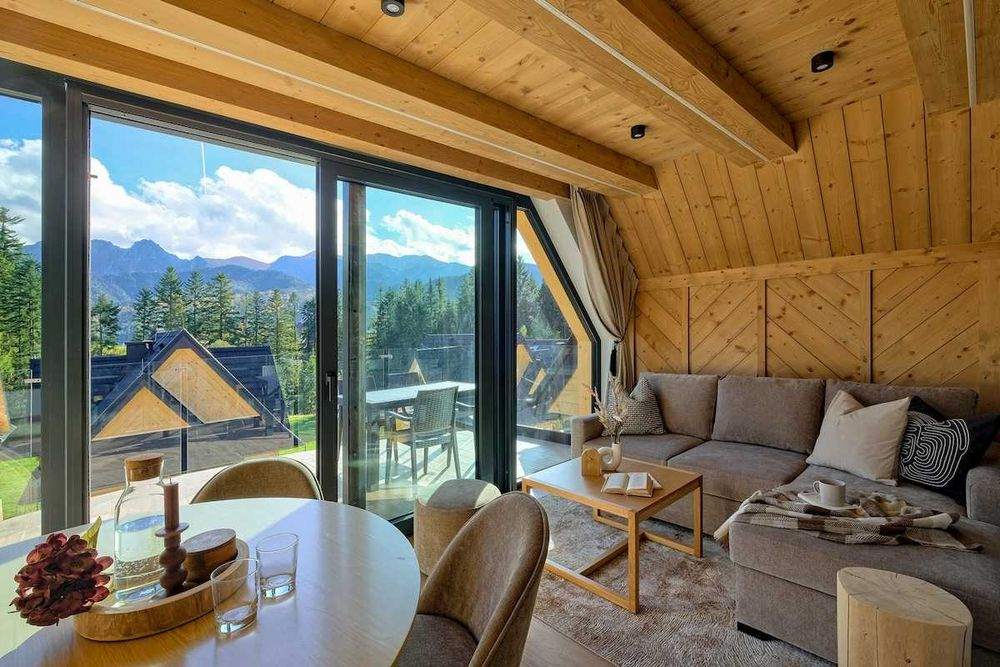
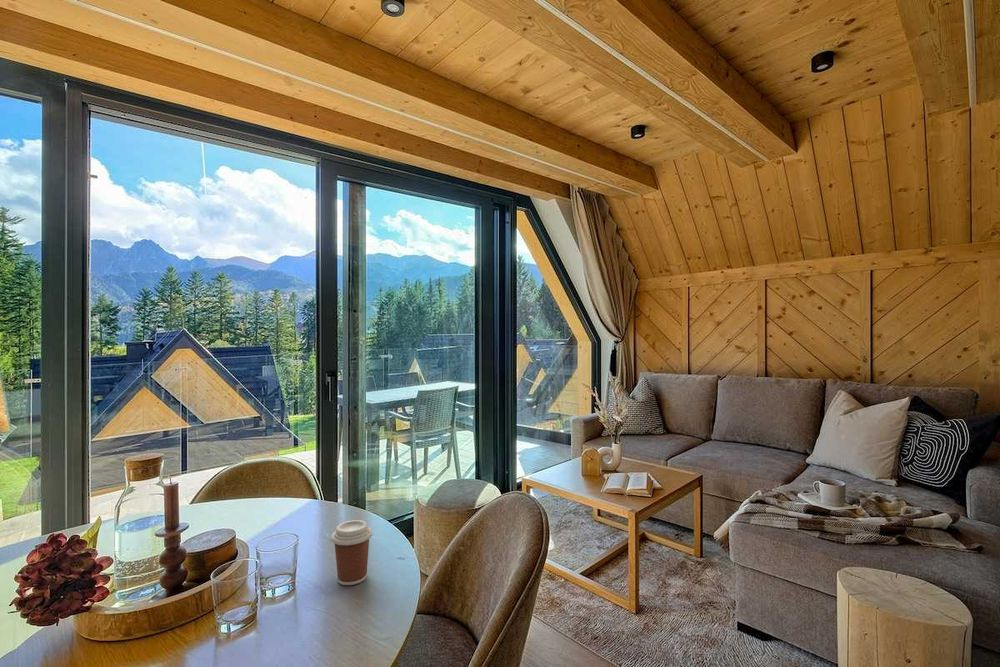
+ coffee cup [330,519,373,586]
